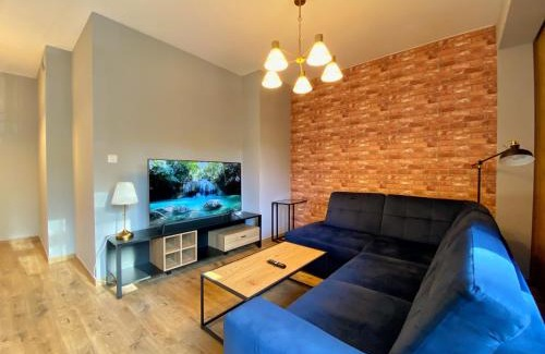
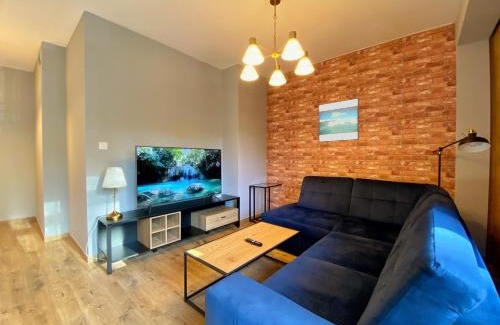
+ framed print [318,97,360,143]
